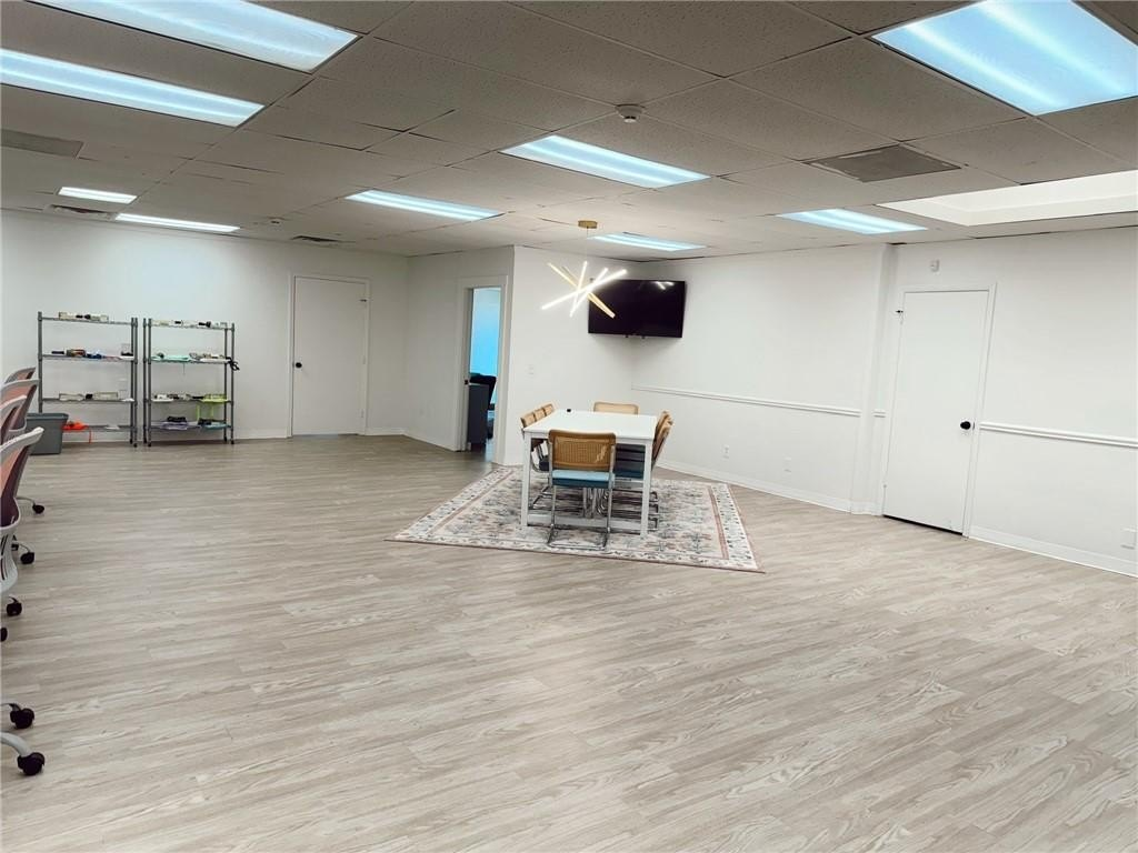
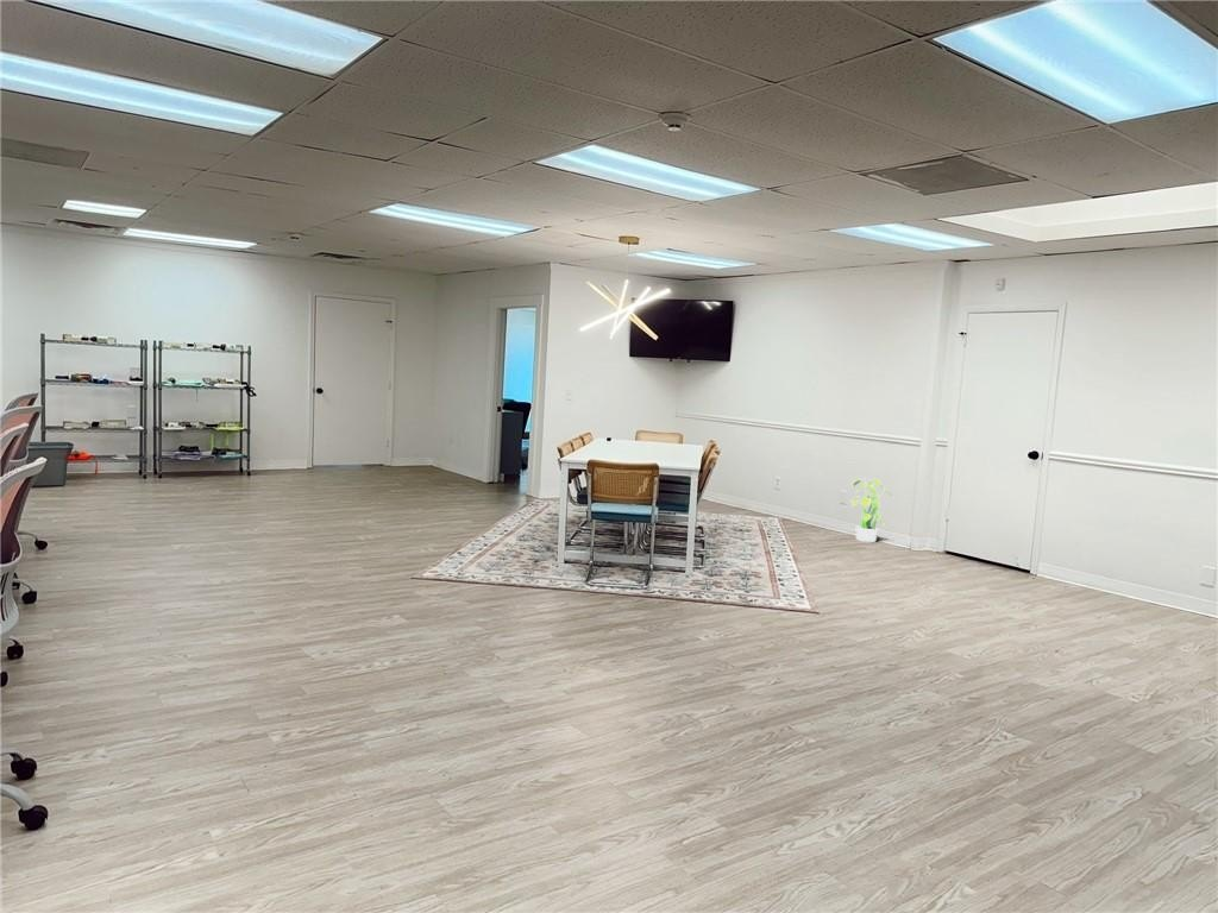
+ potted plant [848,478,894,543]
